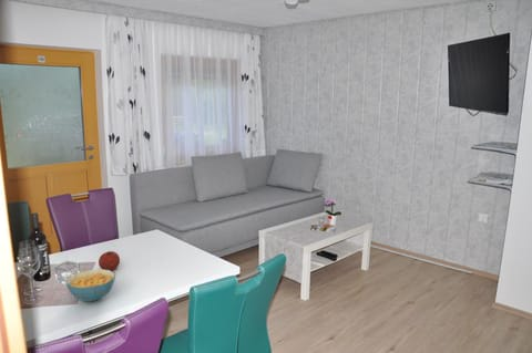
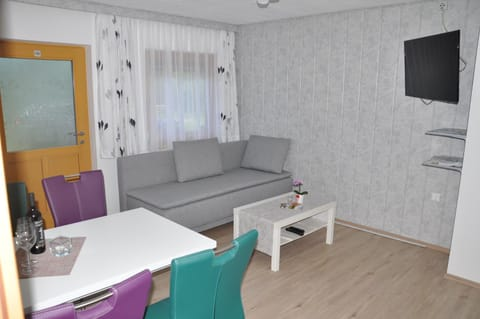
- fruit [98,250,121,271]
- cereal bowl [65,268,116,303]
